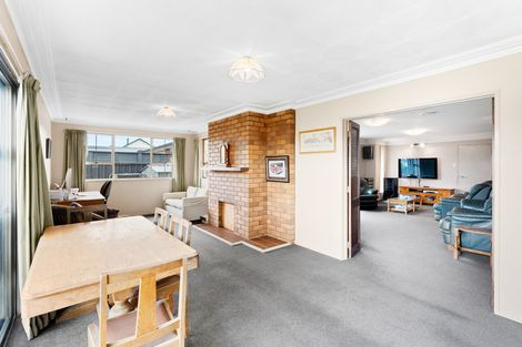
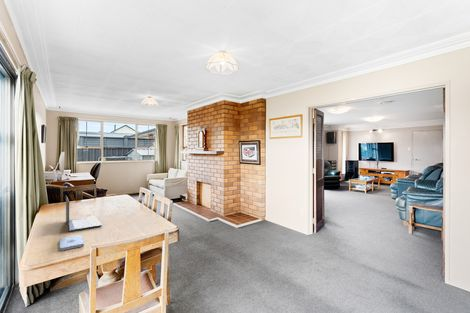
+ laptop [65,195,103,233]
+ notepad [59,234,85,252]
